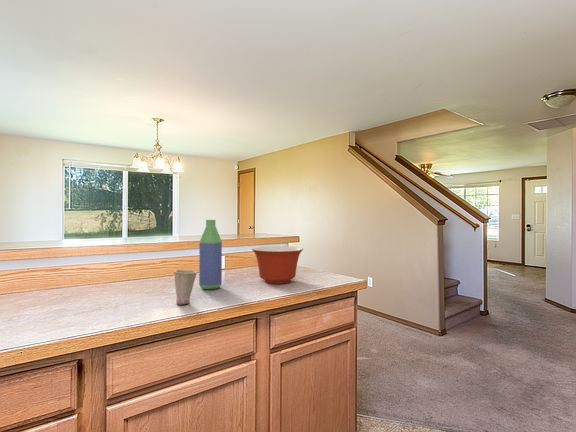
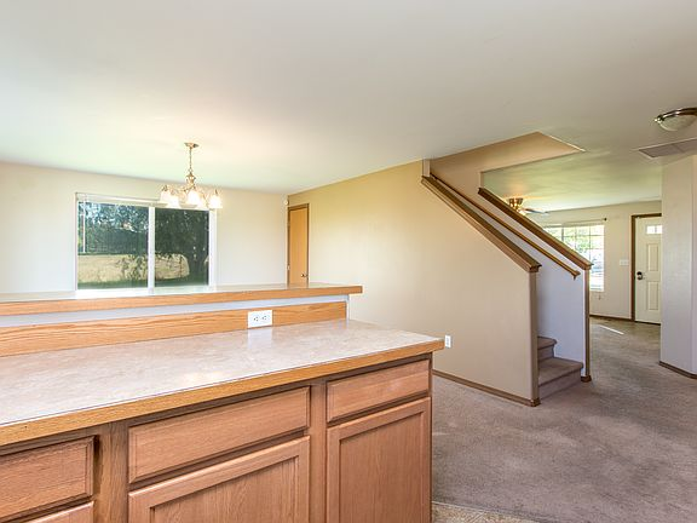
- mixing bowl [251,245,304,285]
- cup [173,269,198,306]
- bottle [198,219,223,290]
